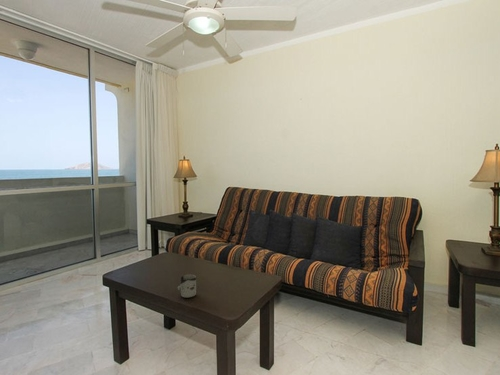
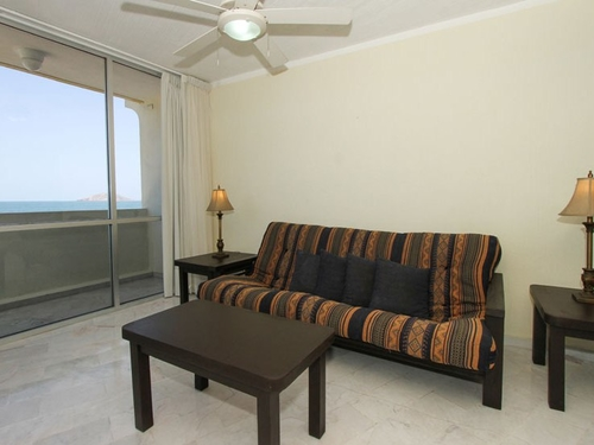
- cup [177,274,197,299]
